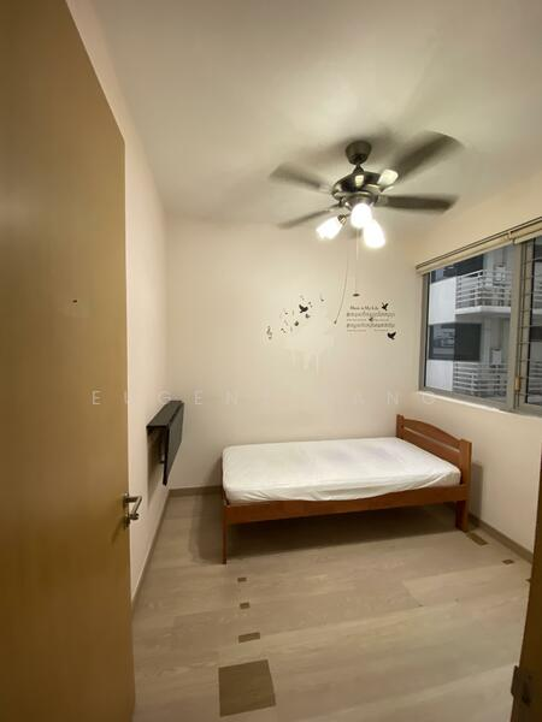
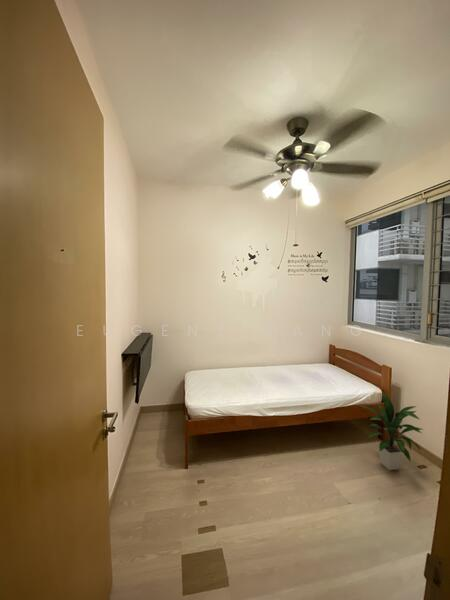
+ indoor plant [358,390,423,471]
